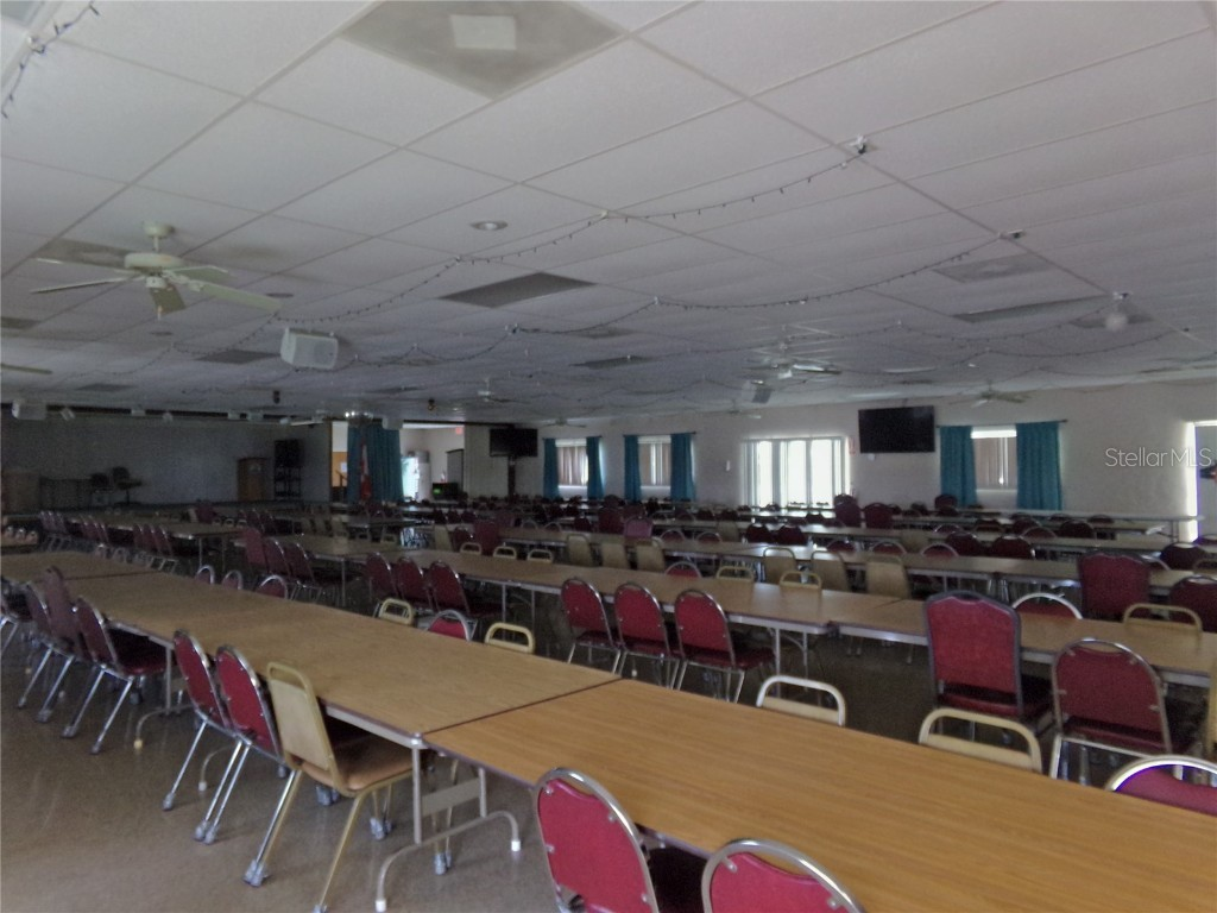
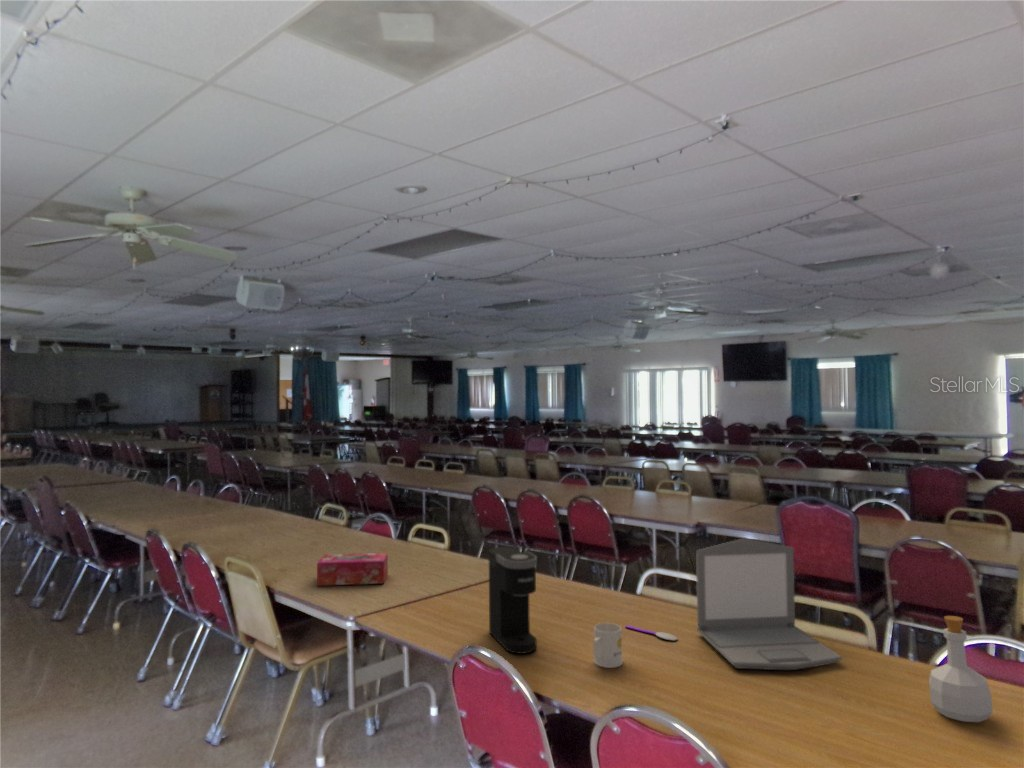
+ coffee maker [488,546,538,655]
+ mug [592,622,624,669]
+ spoon [624,624,678,642]
+ tissue box [316,552,389,587]
+ laptop [695,538,843,671]
+ bottle [928,615,994,723]
